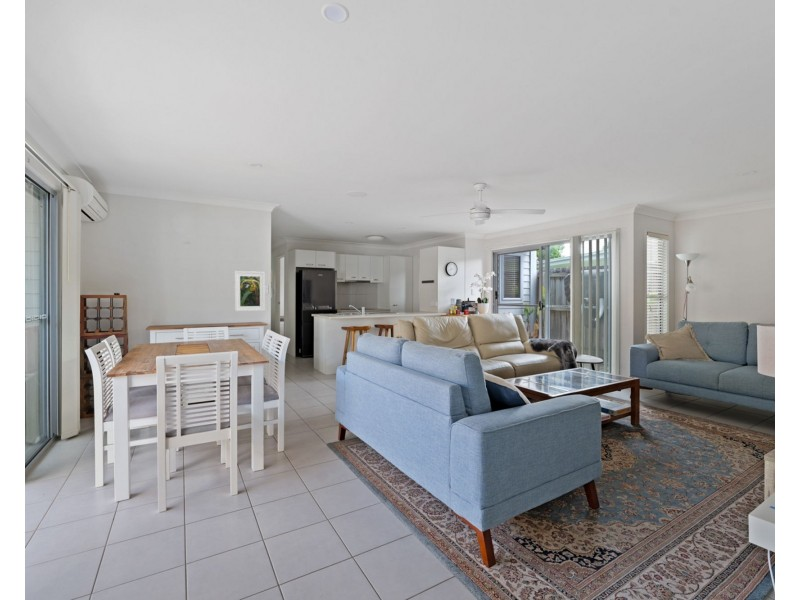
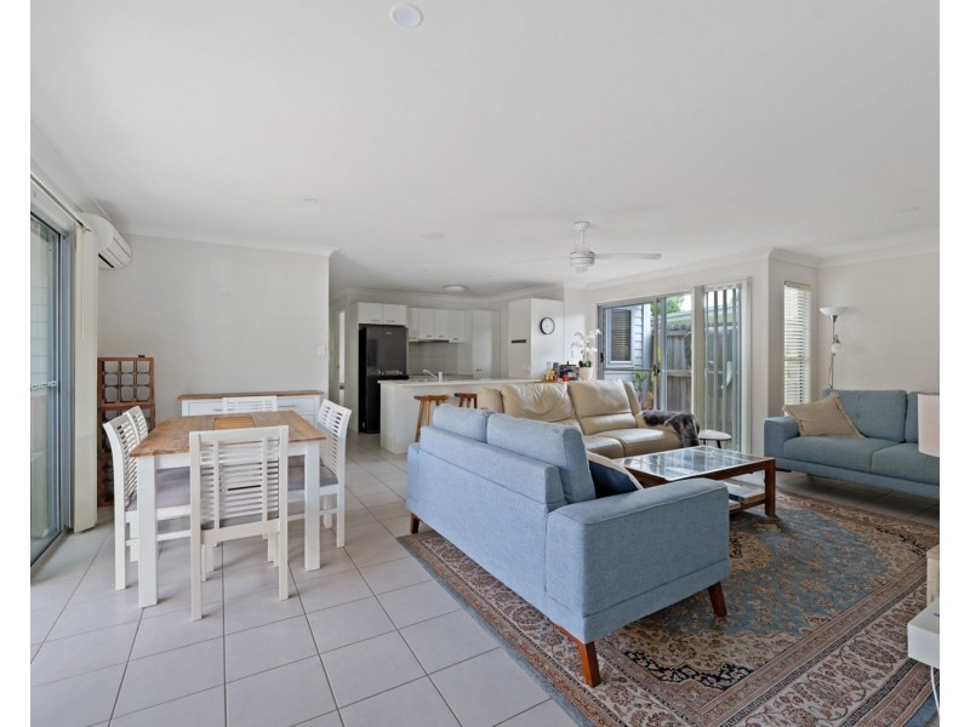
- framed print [234,270,266,312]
